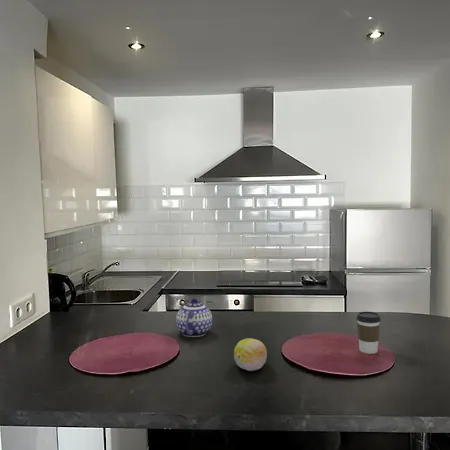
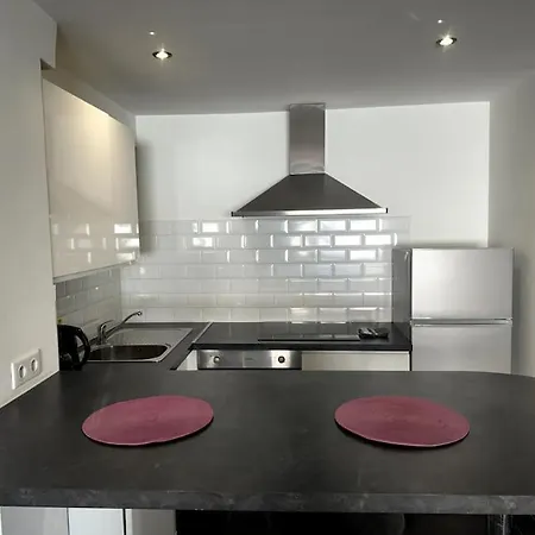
- fruit [233,337,268,372]
- teapot [175,297,213,338]
- coffee cup [356,311,382,355]
